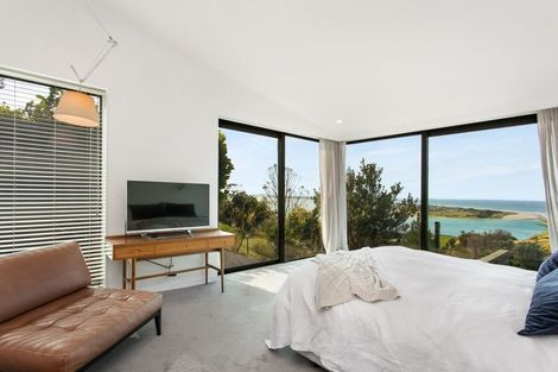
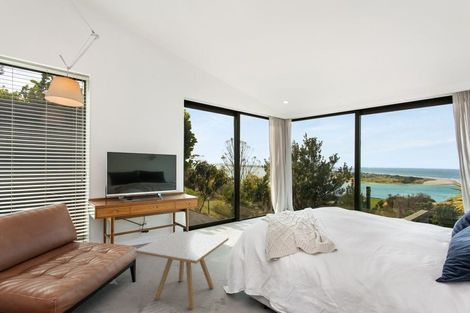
+ side table [134,230,230,310]
